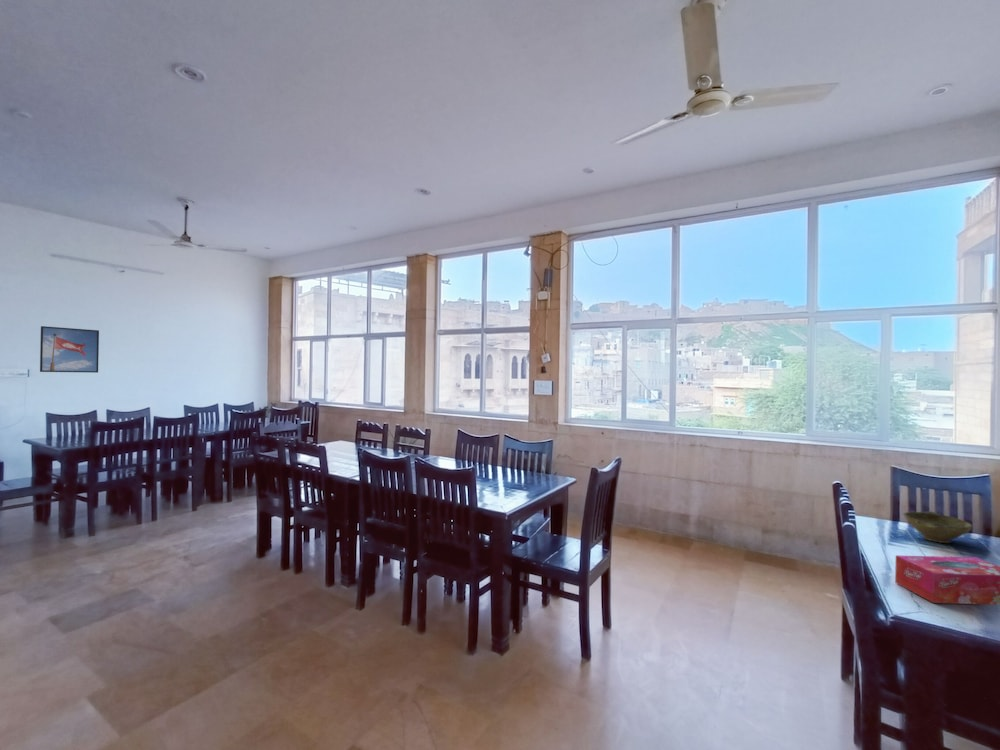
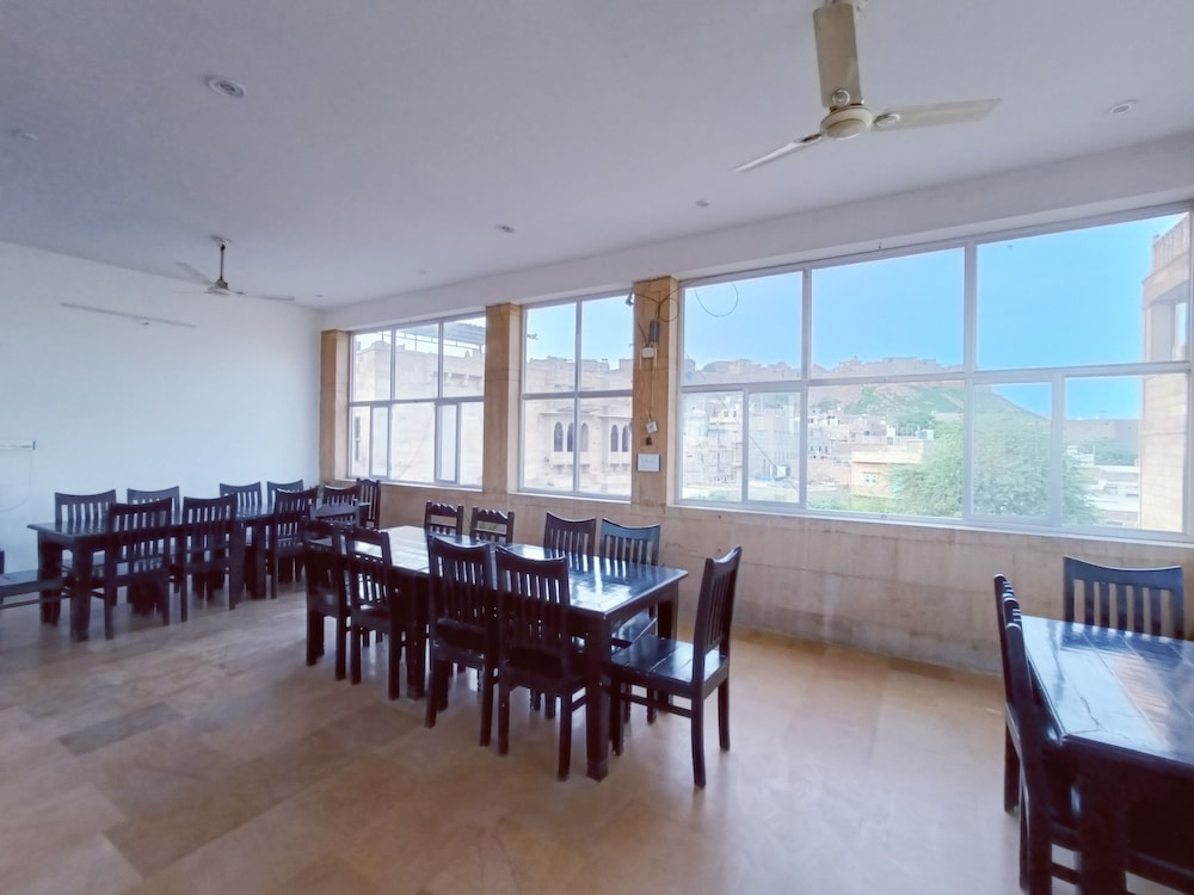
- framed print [39,325,100,374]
- bowl [902,510,974,544]
- tissue box [894,554,1000,606]
